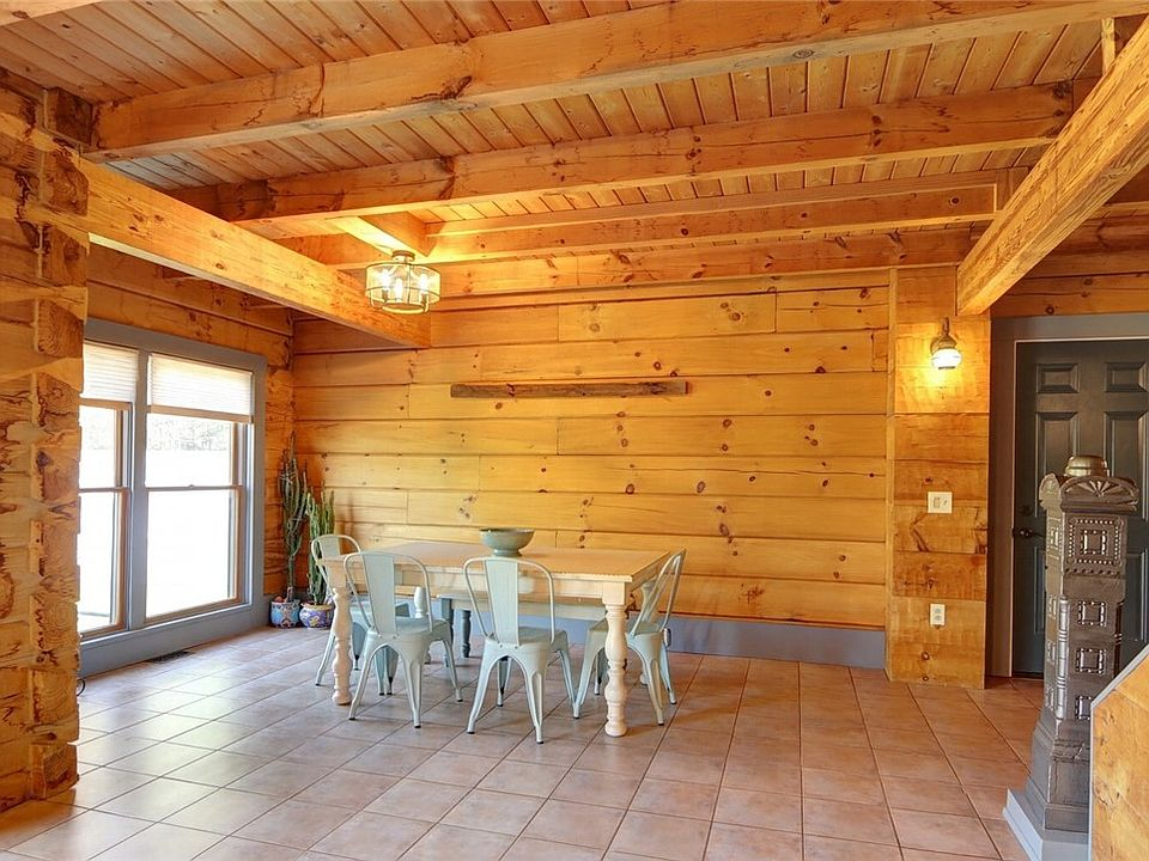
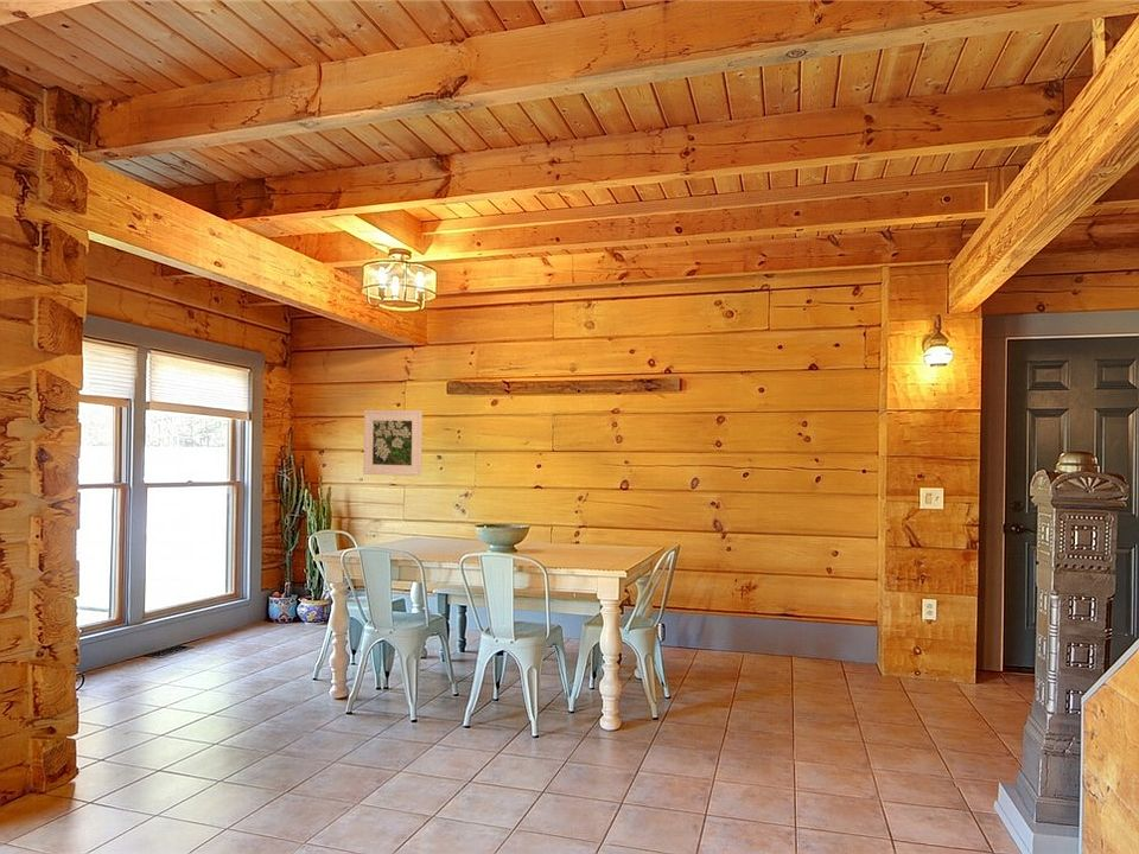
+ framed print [363,409,424,477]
